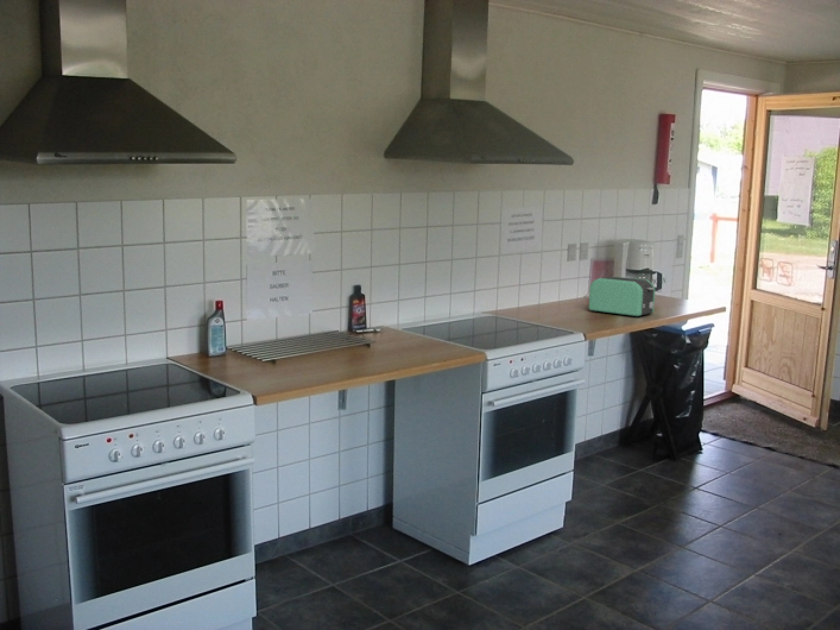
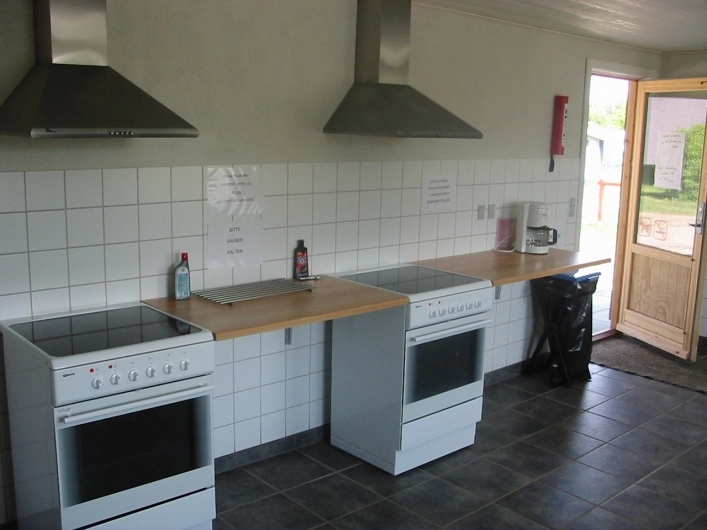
- toaster [588,276,656,317]
